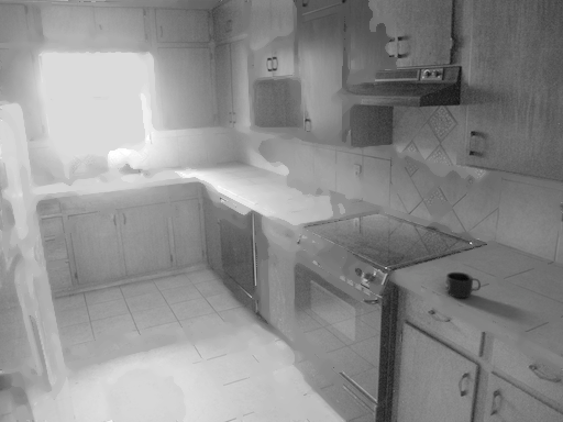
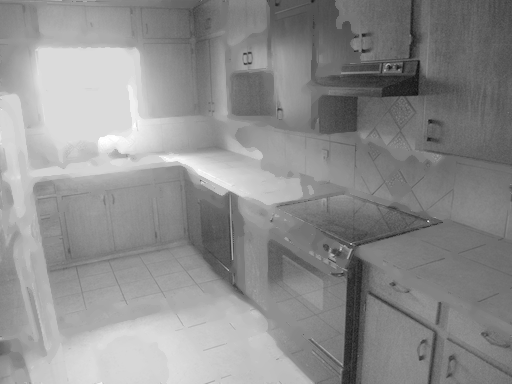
- mug [444,271,482,299]
